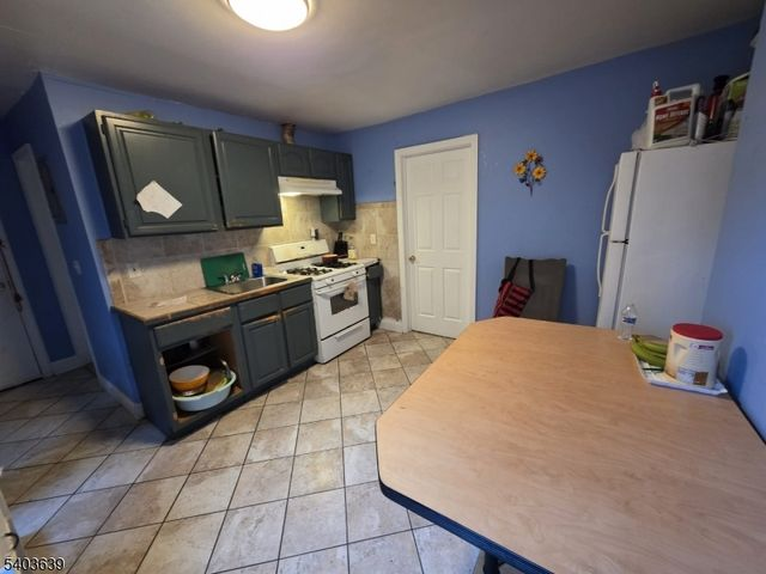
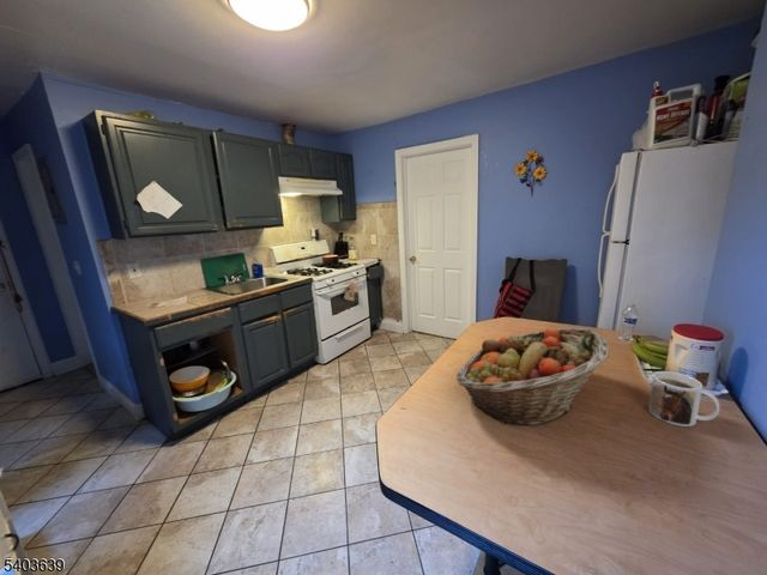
+ fruit basket [455,326,610,426]
+ mug [647,370,720,428]
